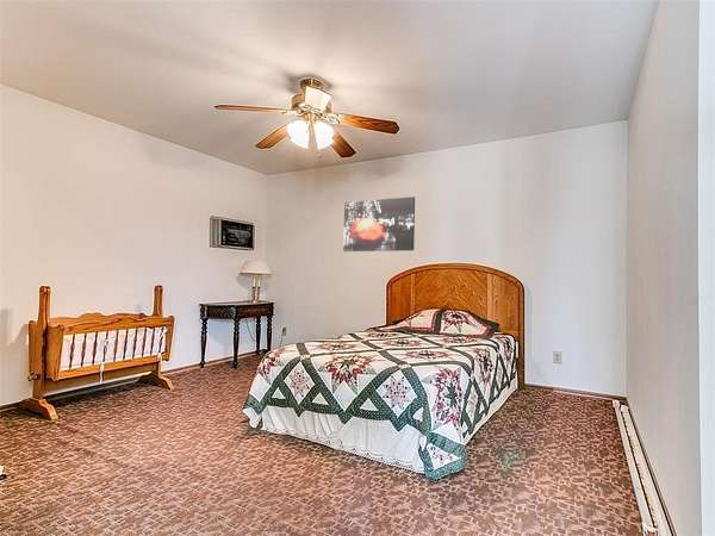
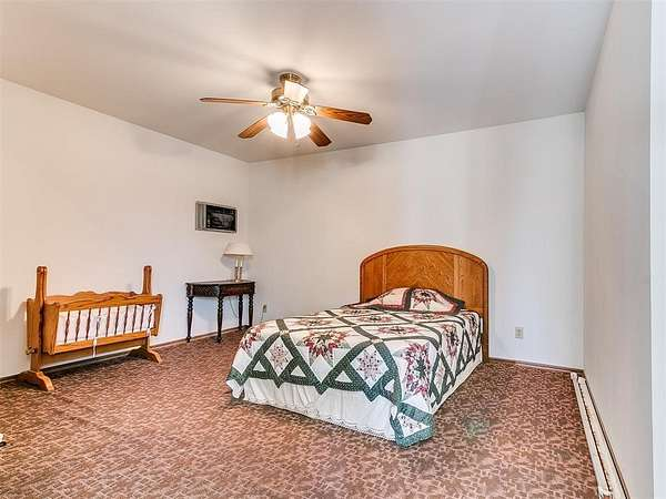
- wall art [342,195,416,253]
